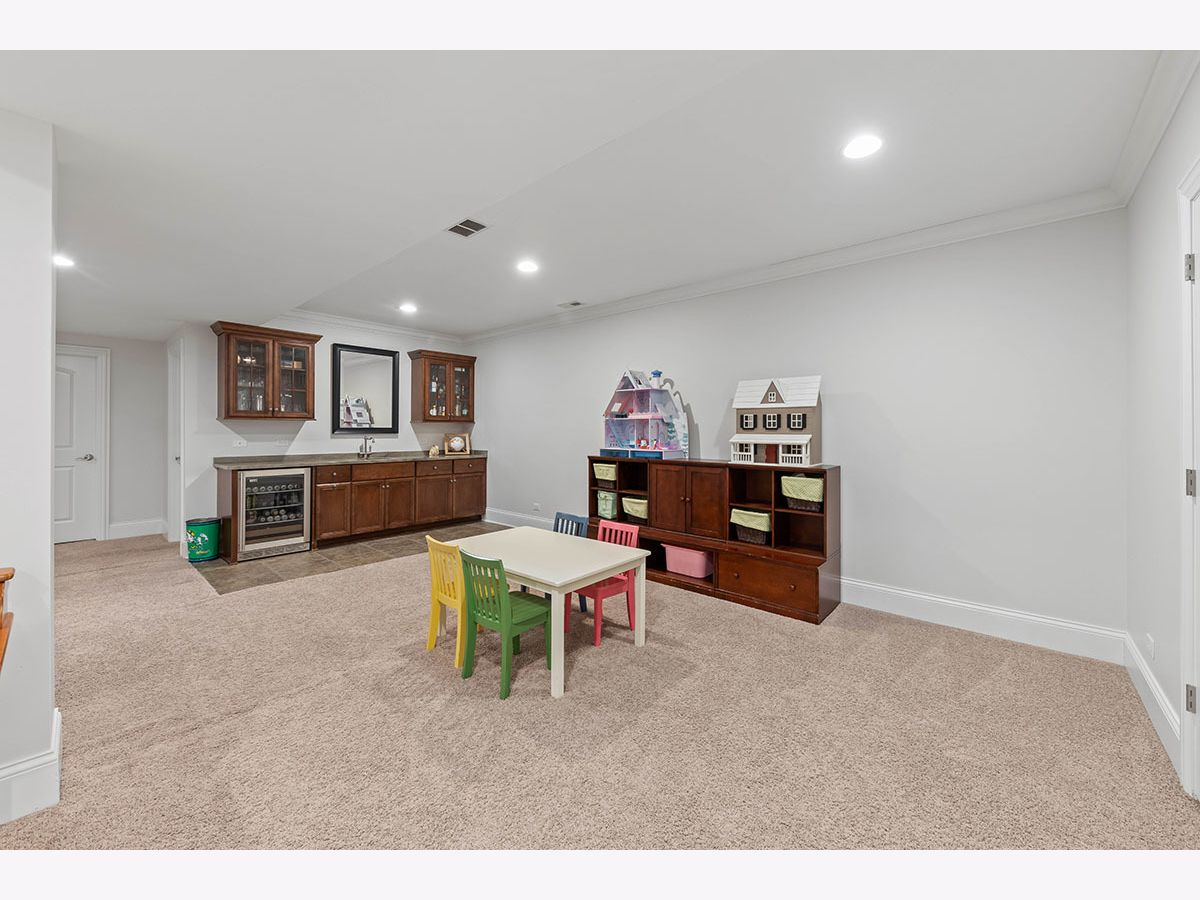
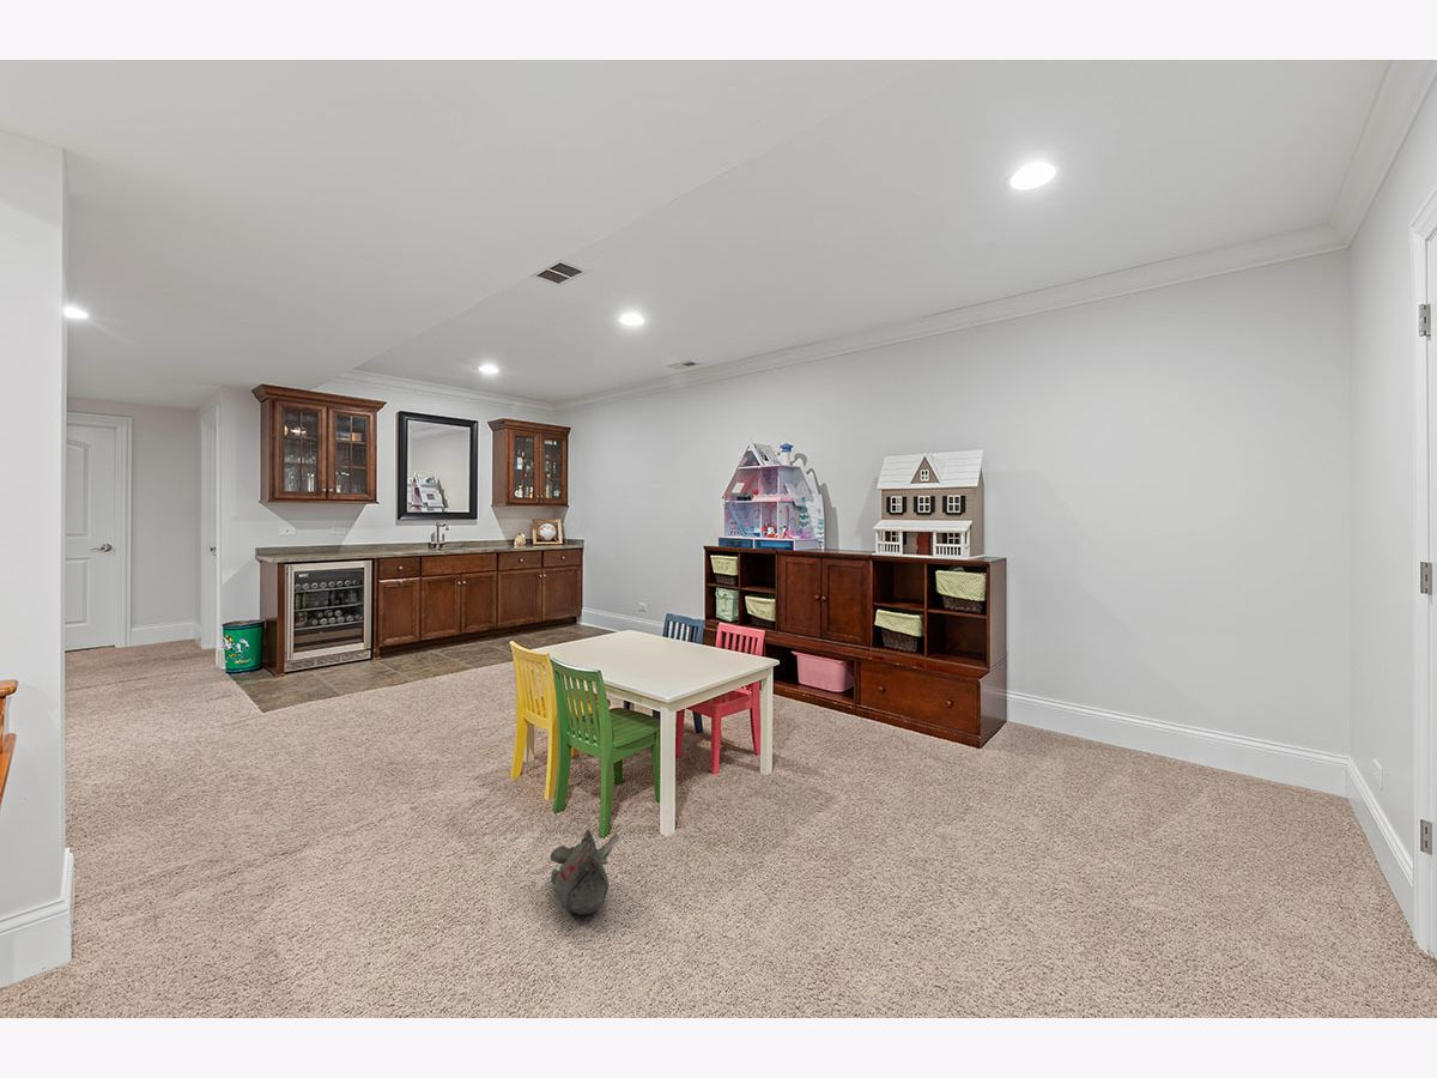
+ plush toy [550,829,620,916]
